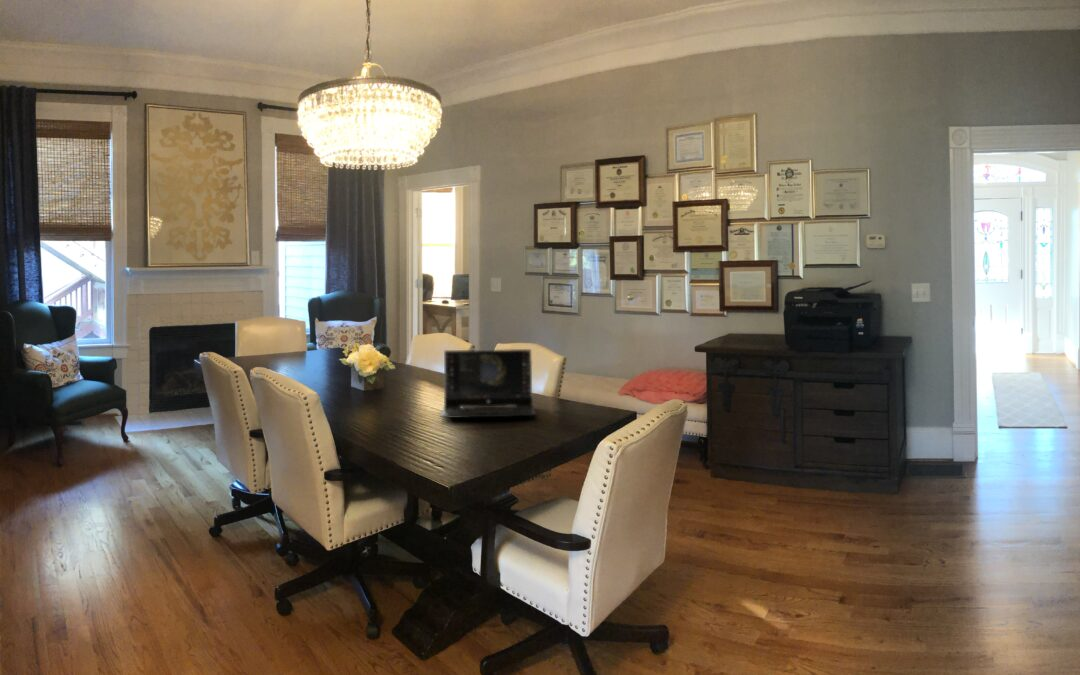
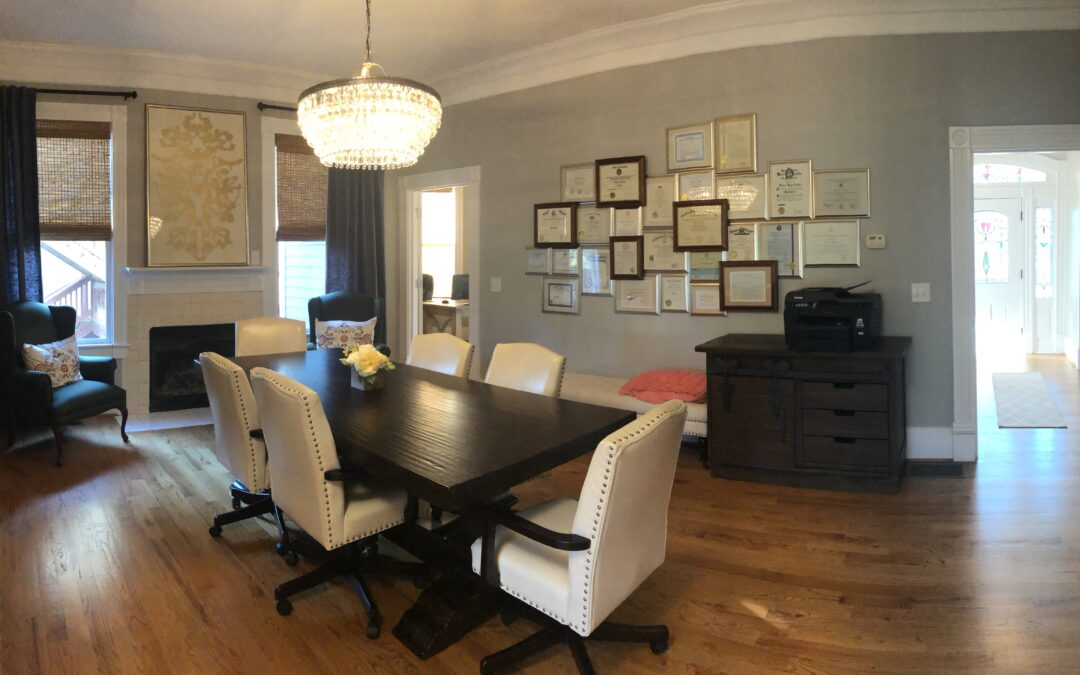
- laptop [439,348,537,419]
